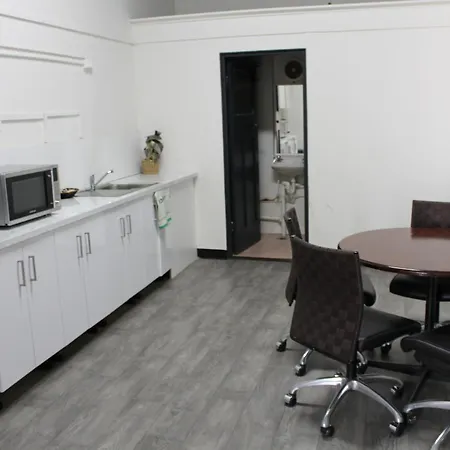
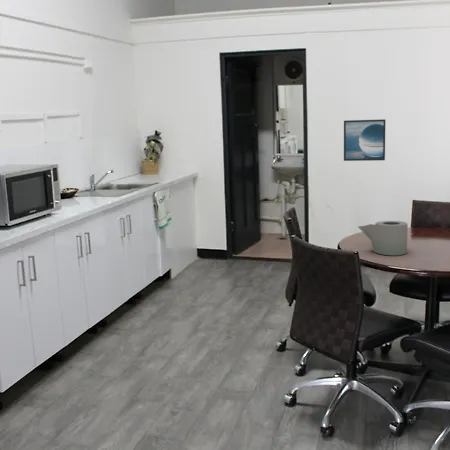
+ toilet paper roll [357,220,409,256]
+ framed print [343,118,386,162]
